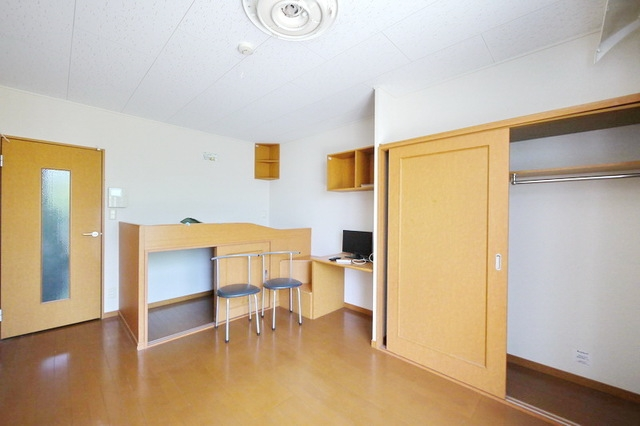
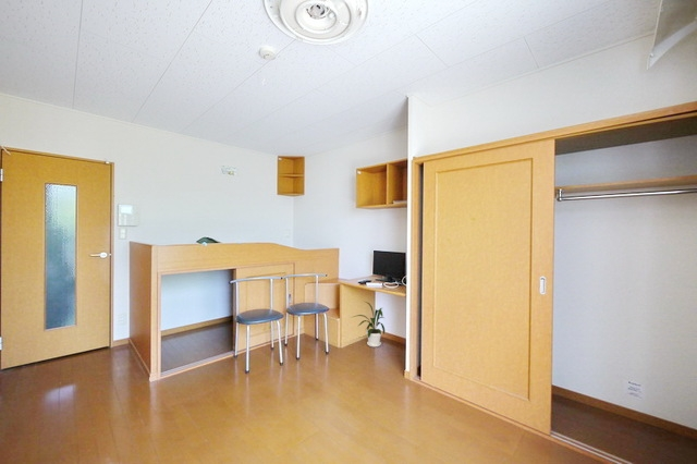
+ house plant [350,301,386,349]
